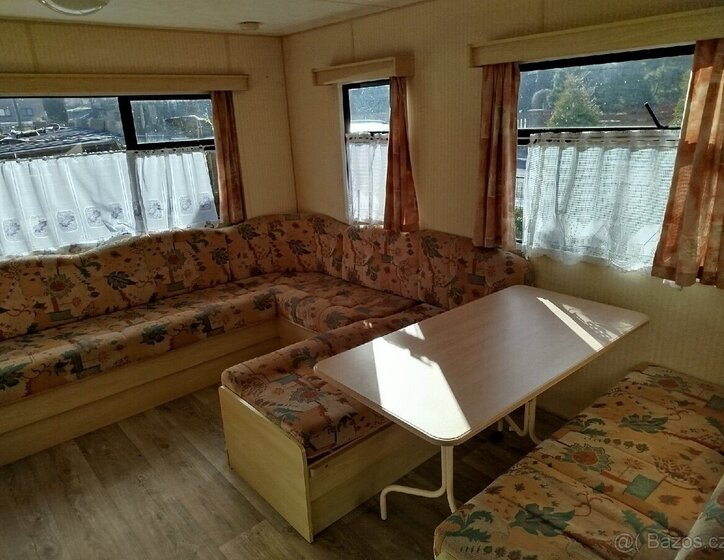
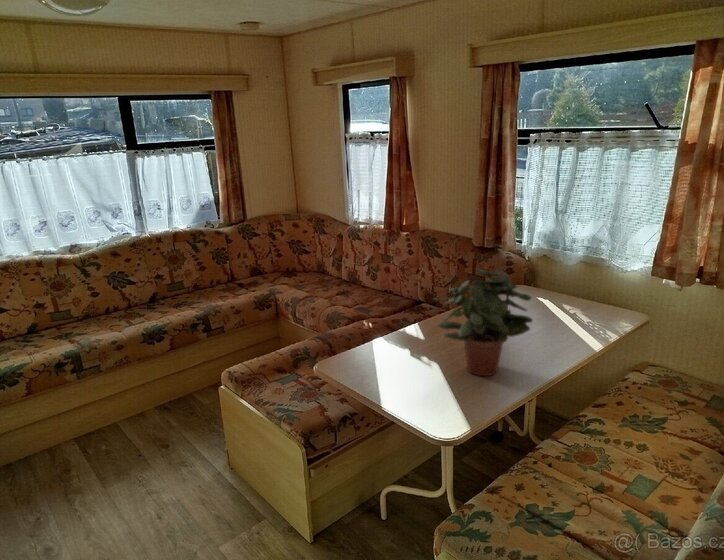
+ potted plant [431,267,534,377]
